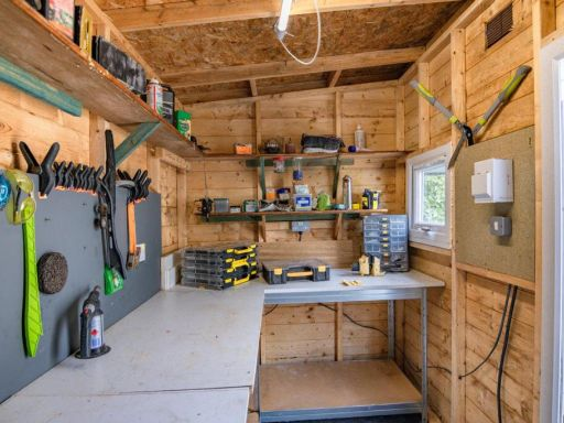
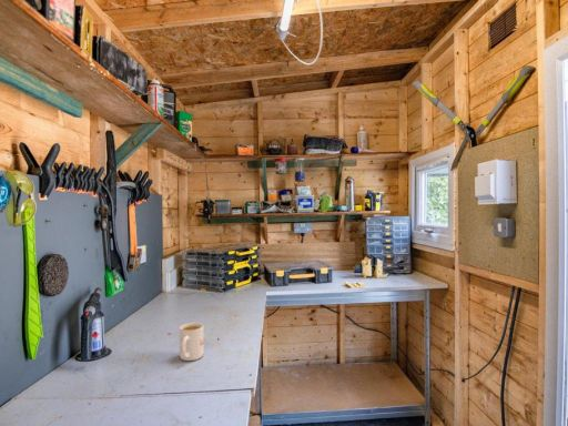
+ mug [179,322,205,362]
